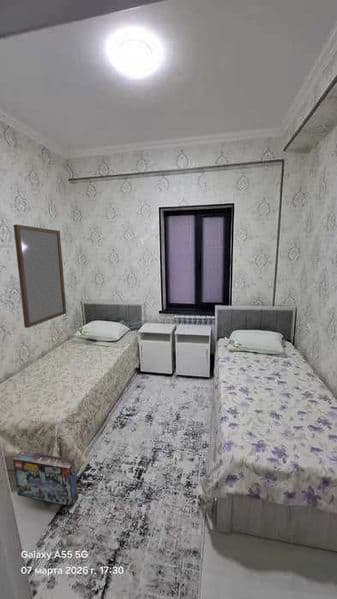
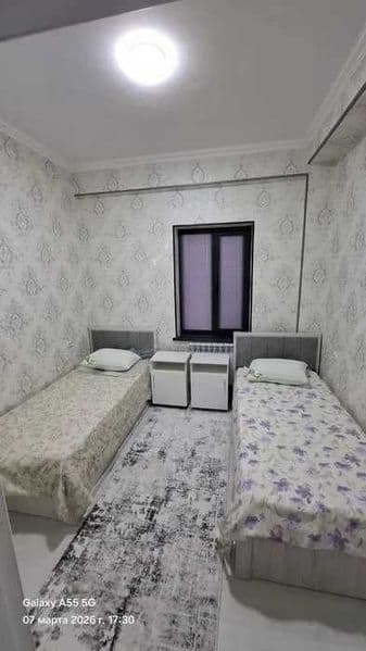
- home mirror [13,224,67,329]
- box [12,450,79,507]
